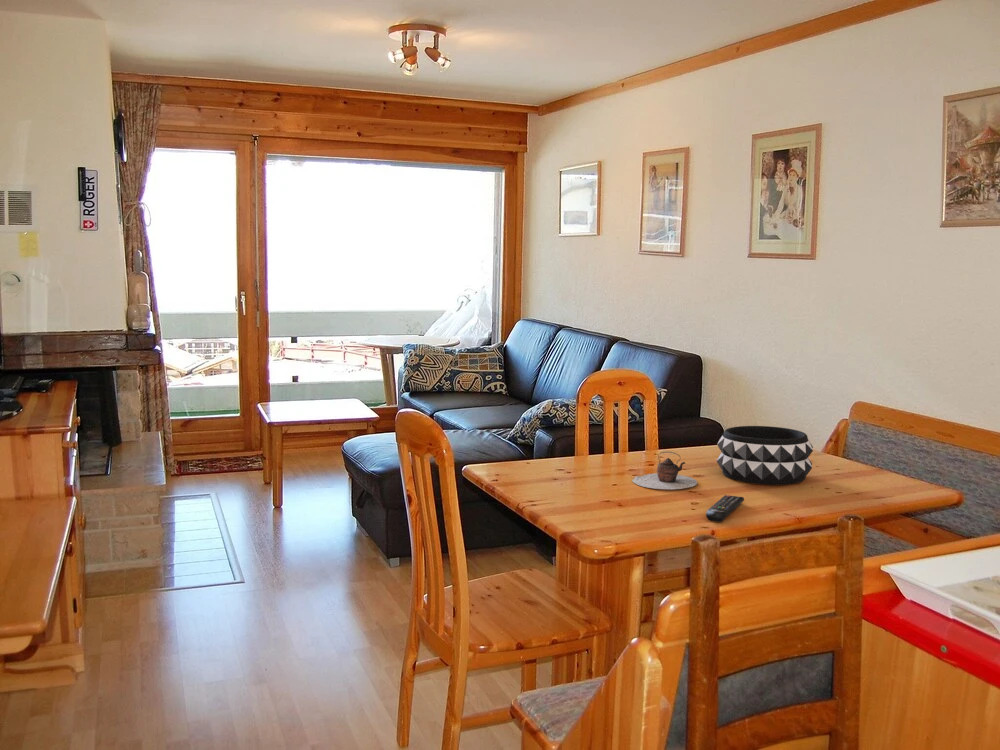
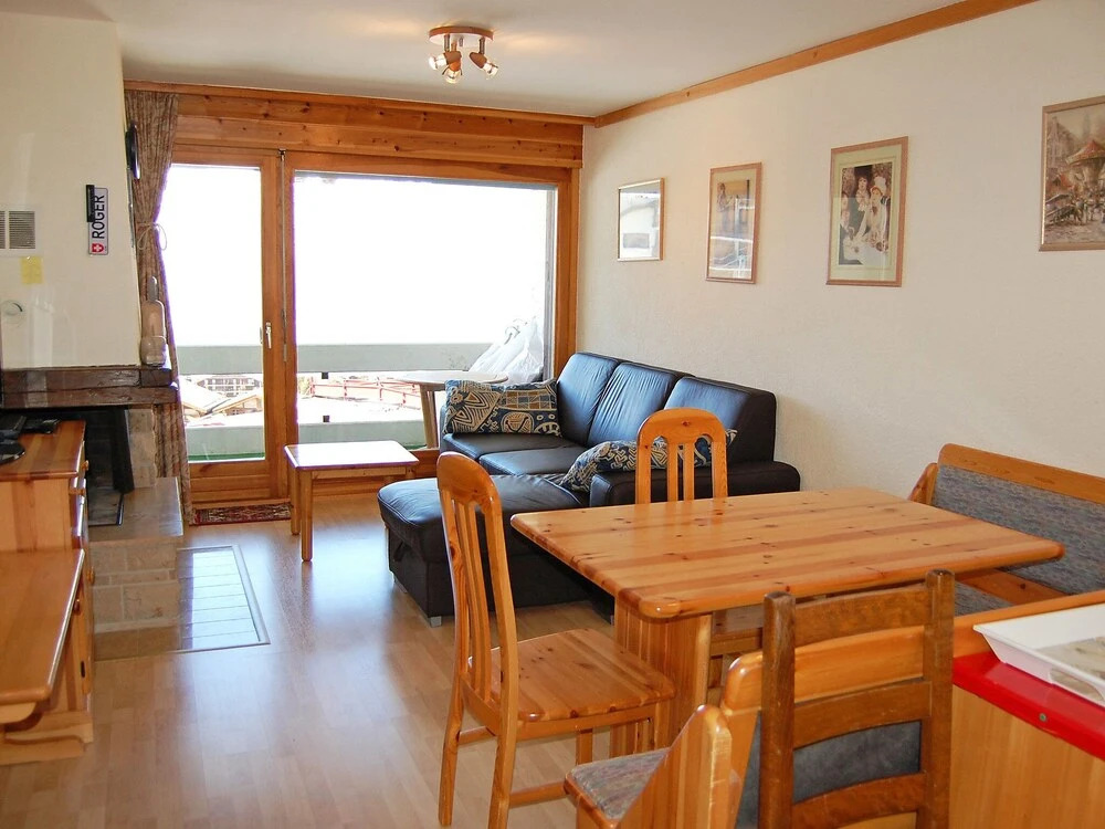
- remote control [705,494,745,523]
- teapot [631,451,698,490]
- decorative bowl [716,425,814,486]
